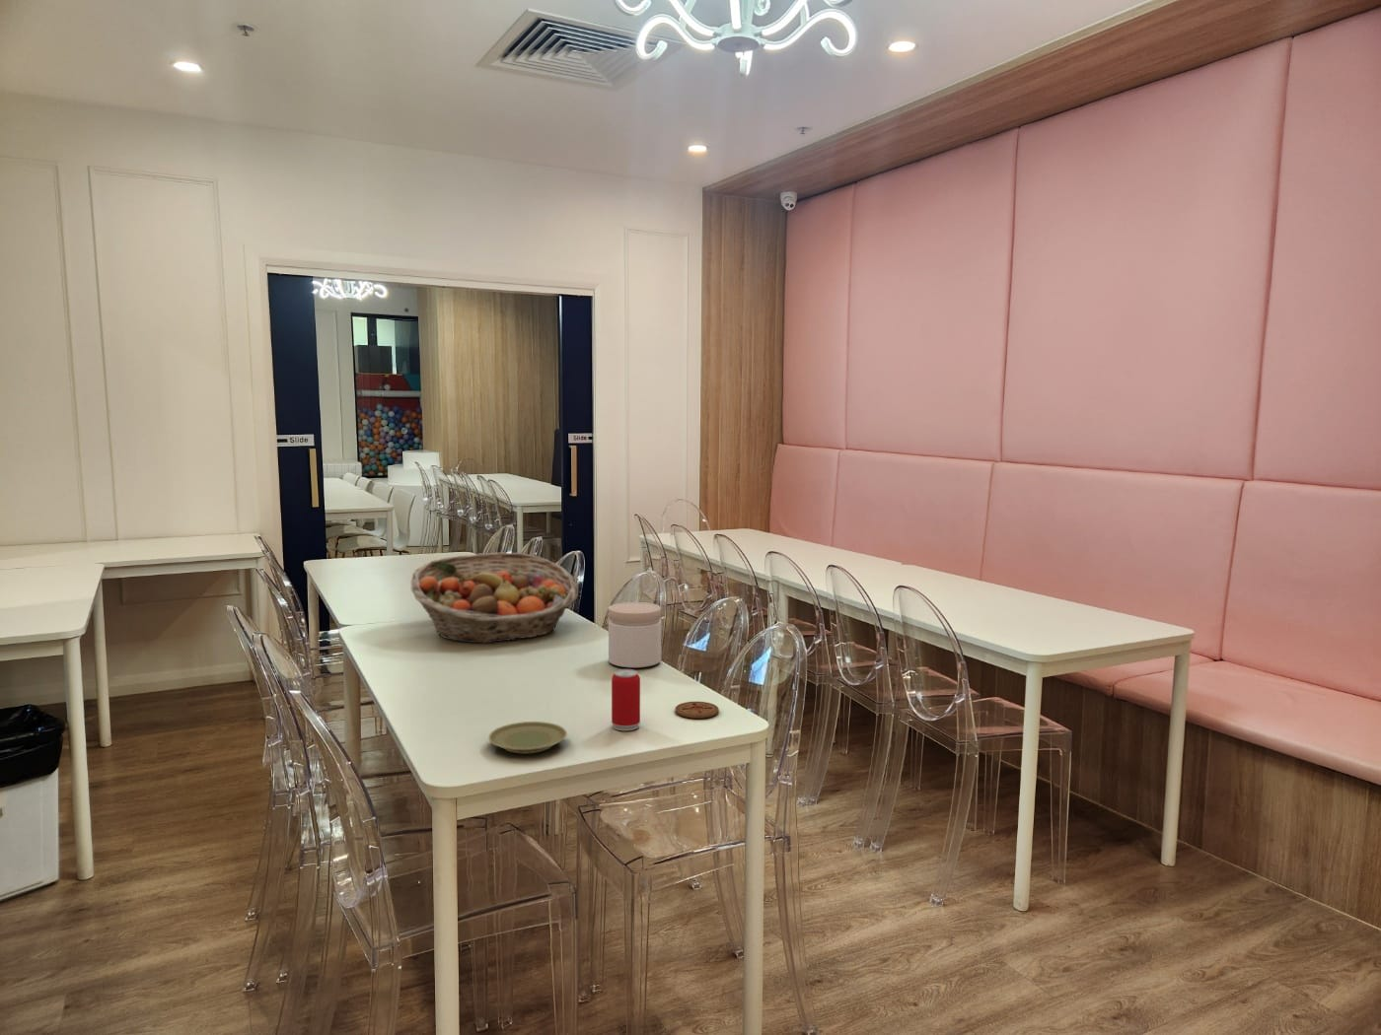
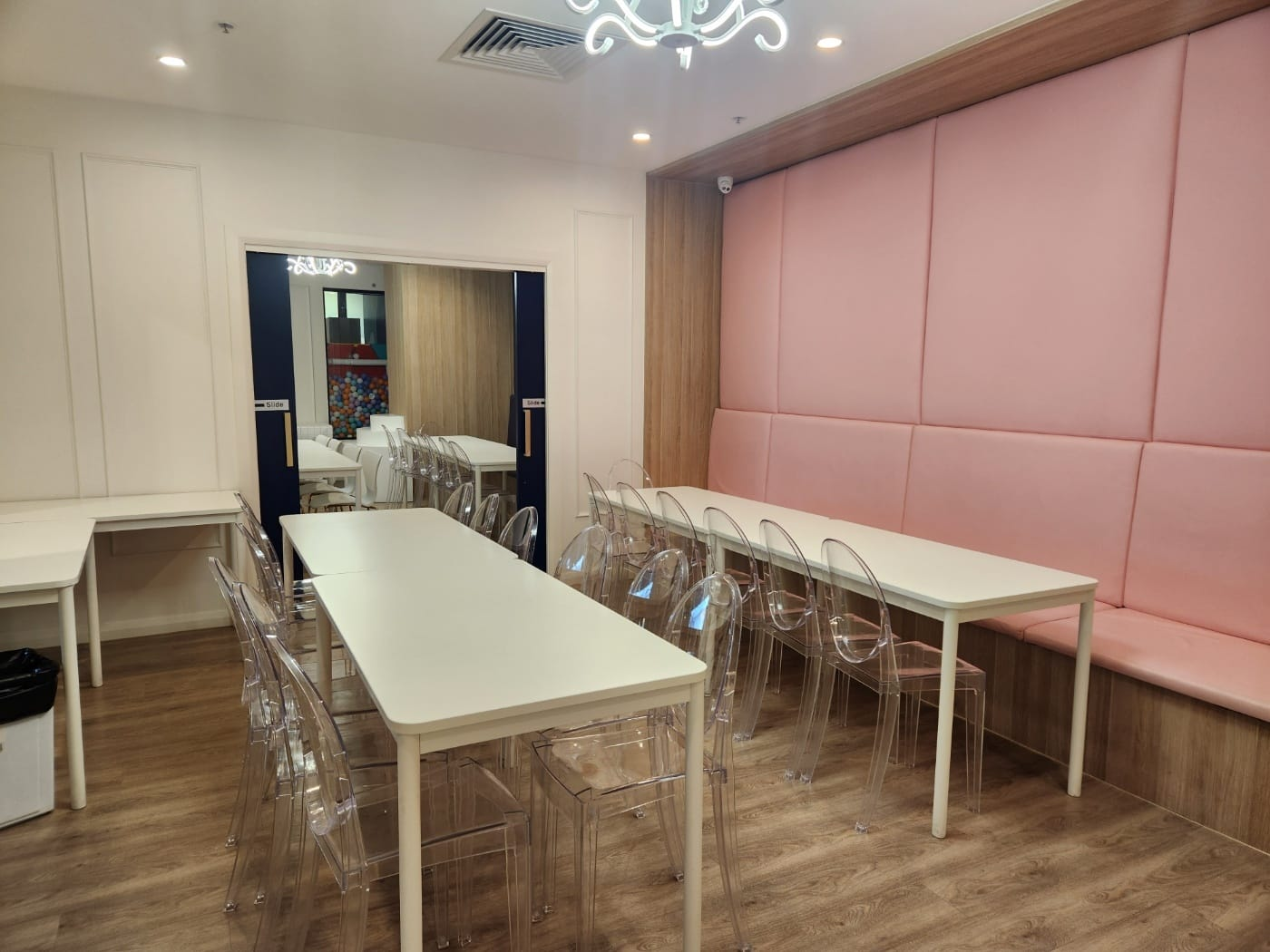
- coaster [674,701,720,720]
- jar [608,601,662,669]
- beverage can [611,669,642,732]
- fruit basket [410,552,578,644]
- plate [487,721,569,755]
